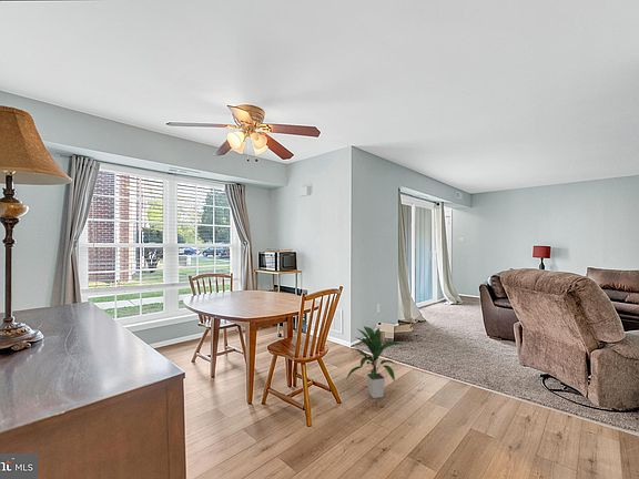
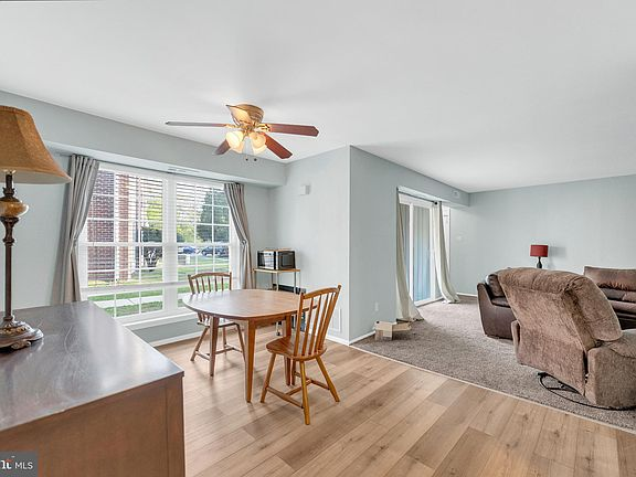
- indoor plant [345,325,405,399]
